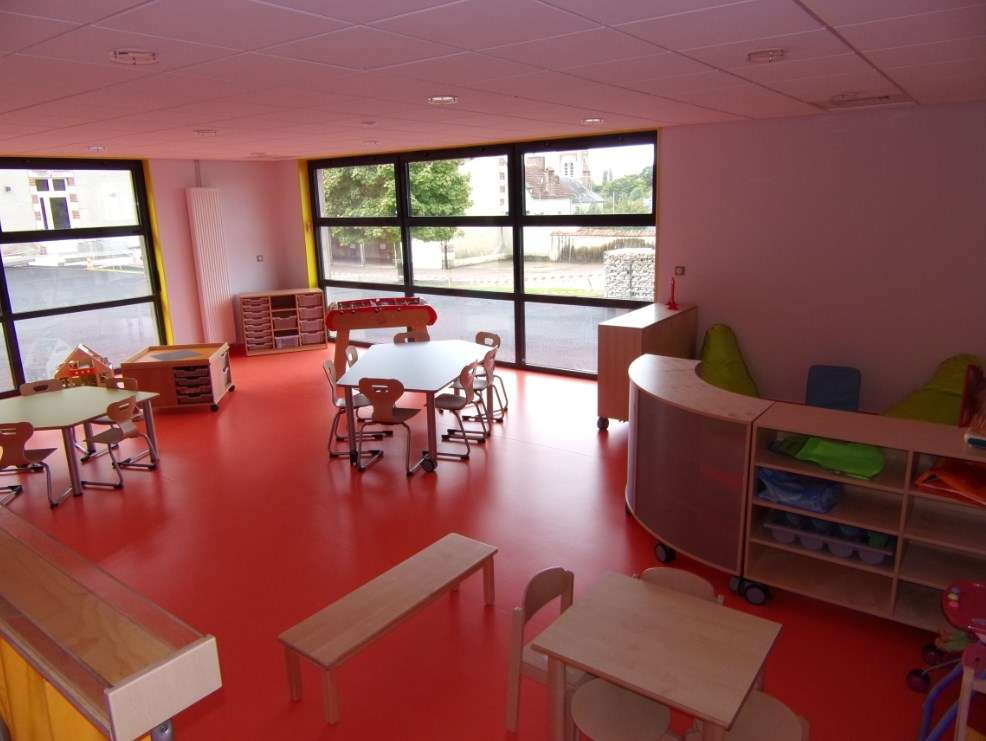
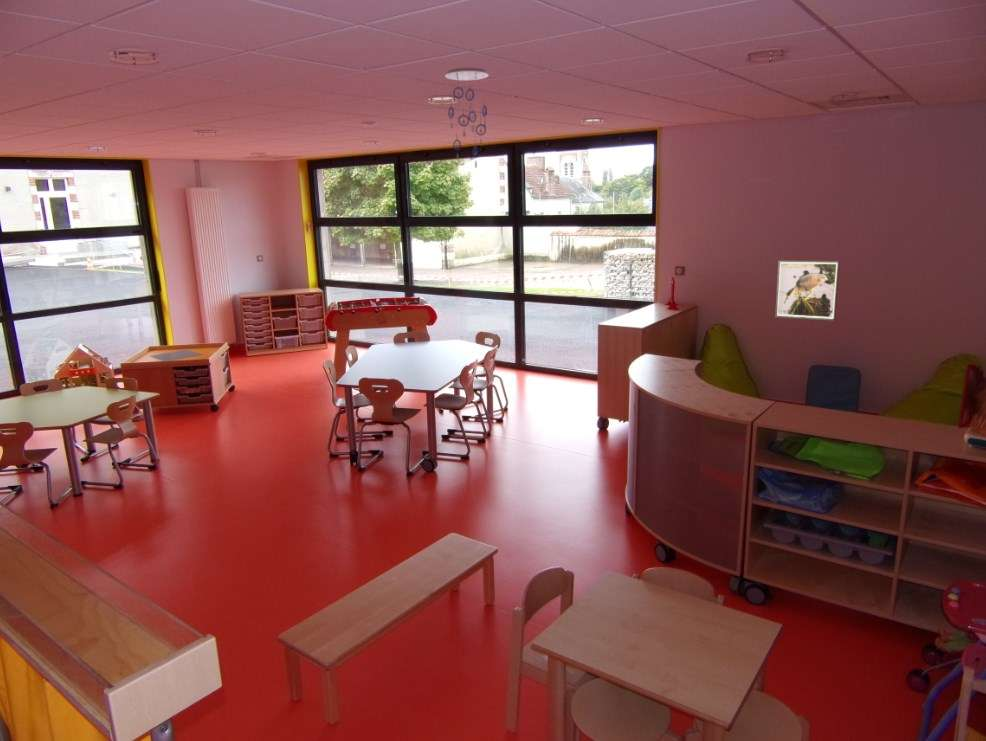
+ ceiling mobile [444,67,490,168]
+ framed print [774,260,840,322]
